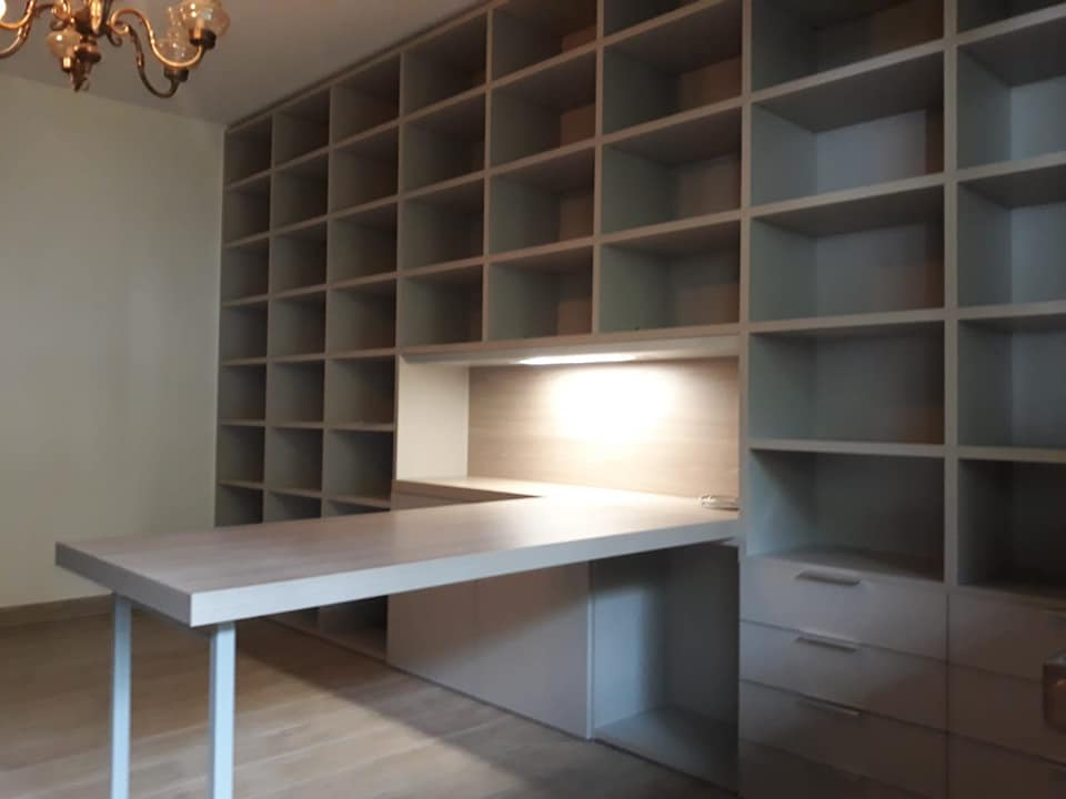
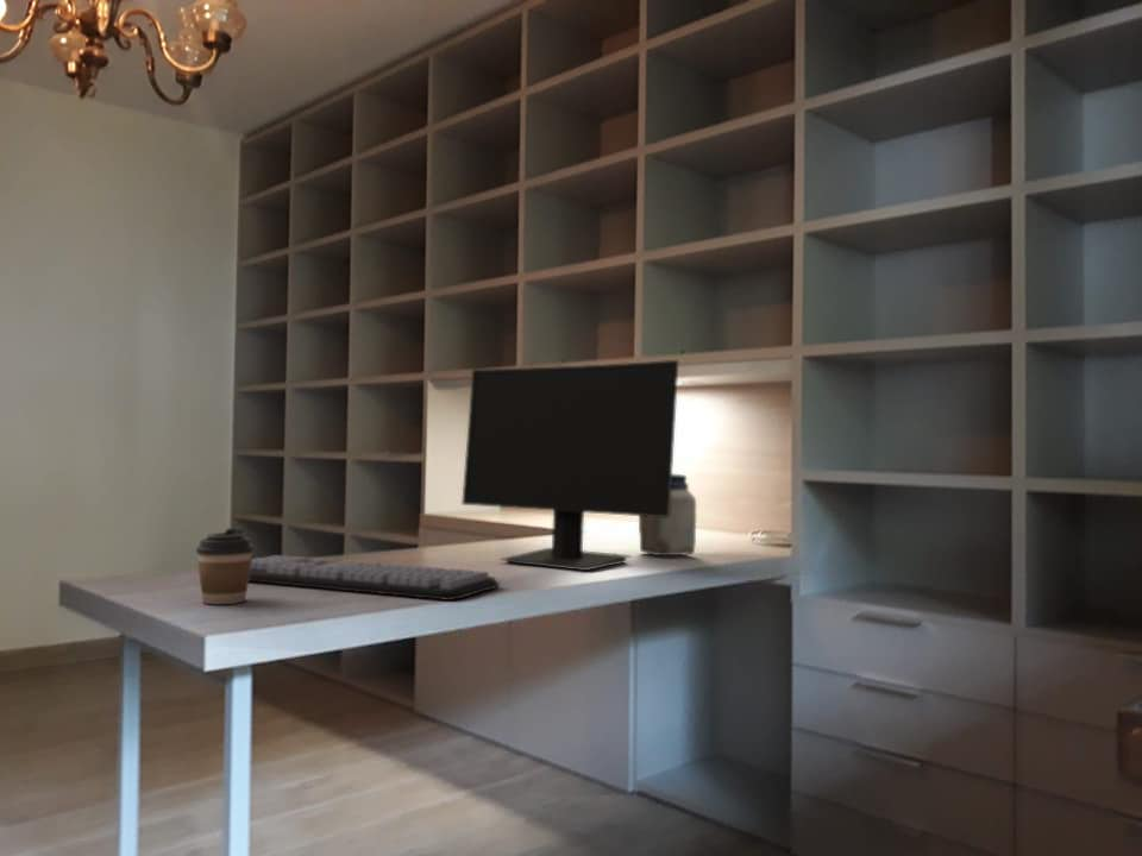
+ coffee cup [195,527,255,605]
+ computer monitor [460,359,679,572]
+ jar [638,473,697,556]
+ keyboard [249,554,500,602]
